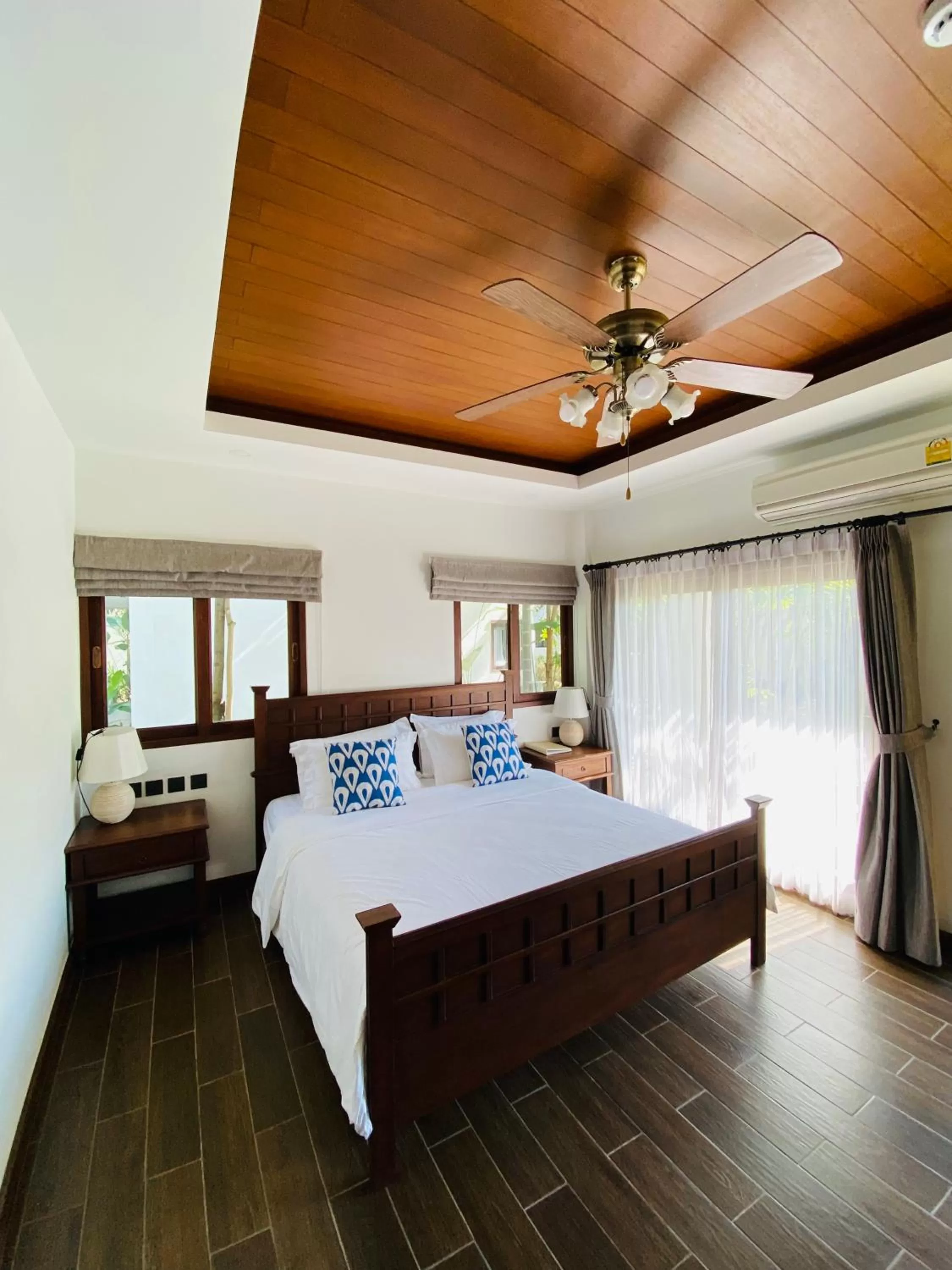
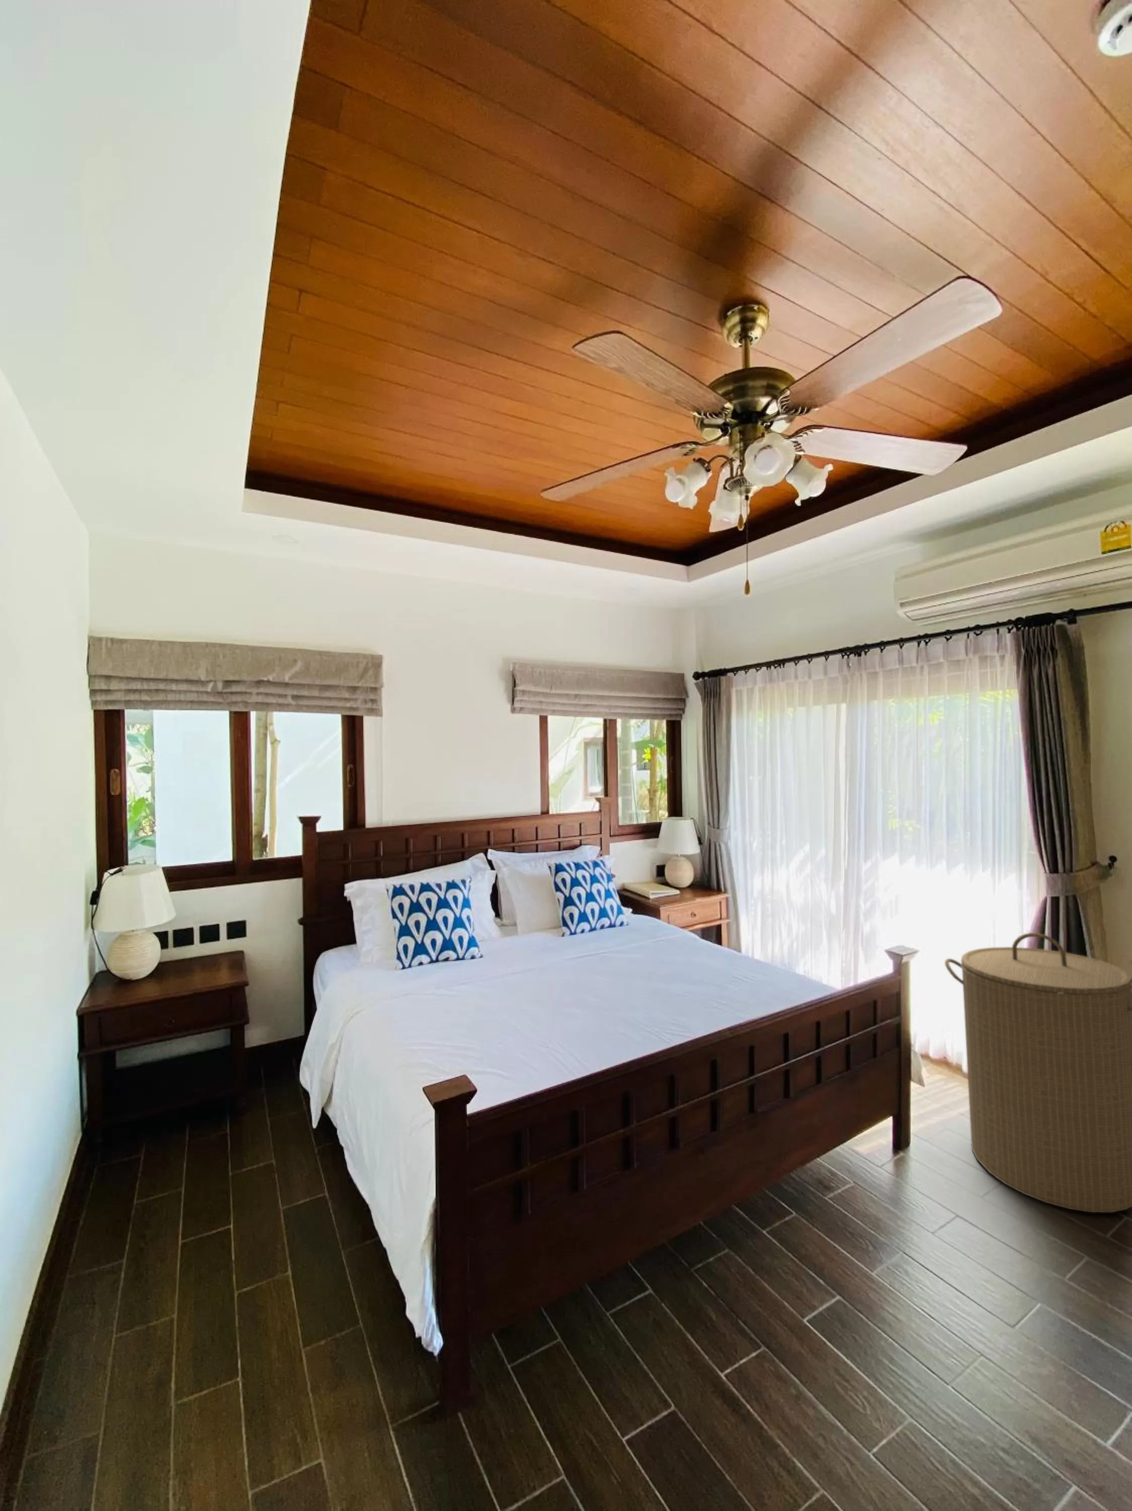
+ laundry hamper [944,933,1132,1212]
